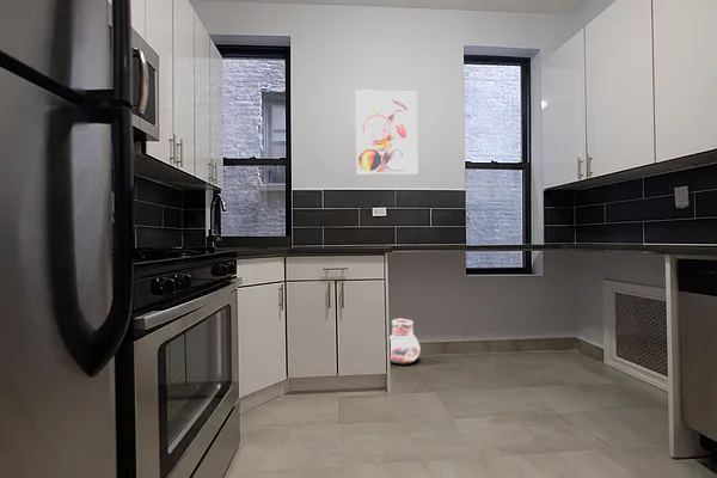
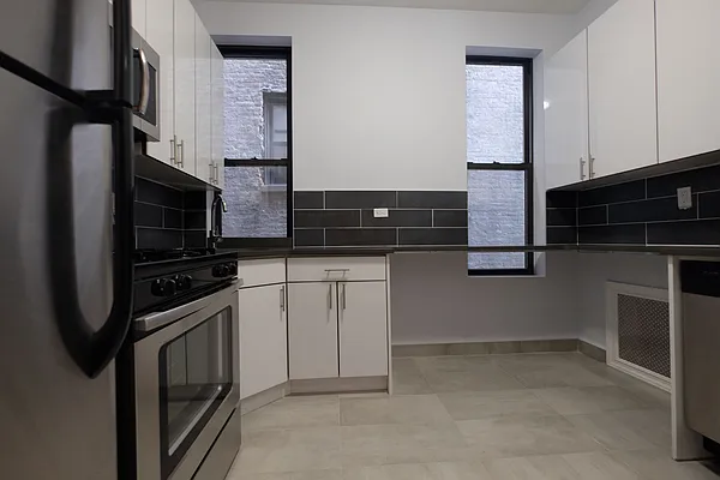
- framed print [355,88,418,176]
- ceramic pot [388,318,422,366]
